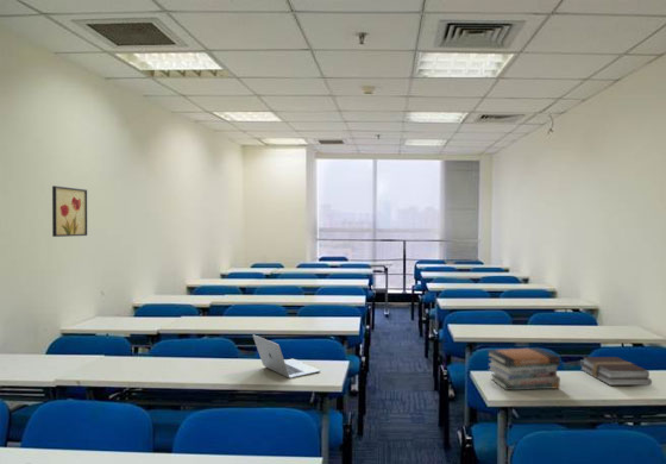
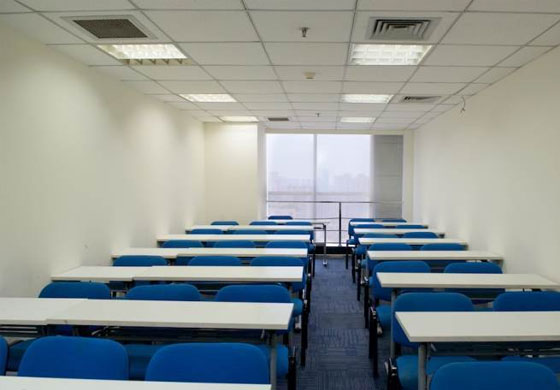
- book [579,356,653,387]
- laptop [252,333,321,380]
- wall art [51,184,88,238]
- book stack [485,346,561,391]
